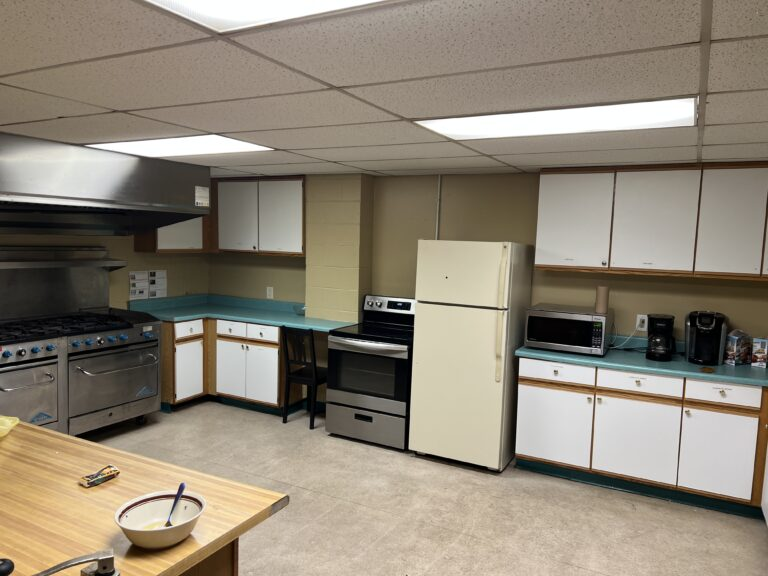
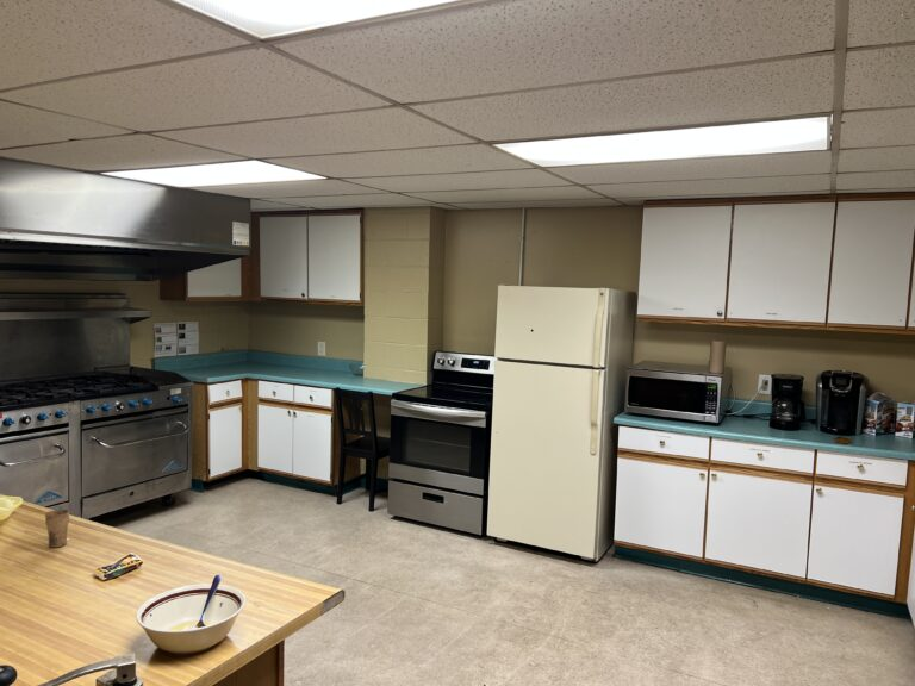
+ cup [44,505,70,549]
